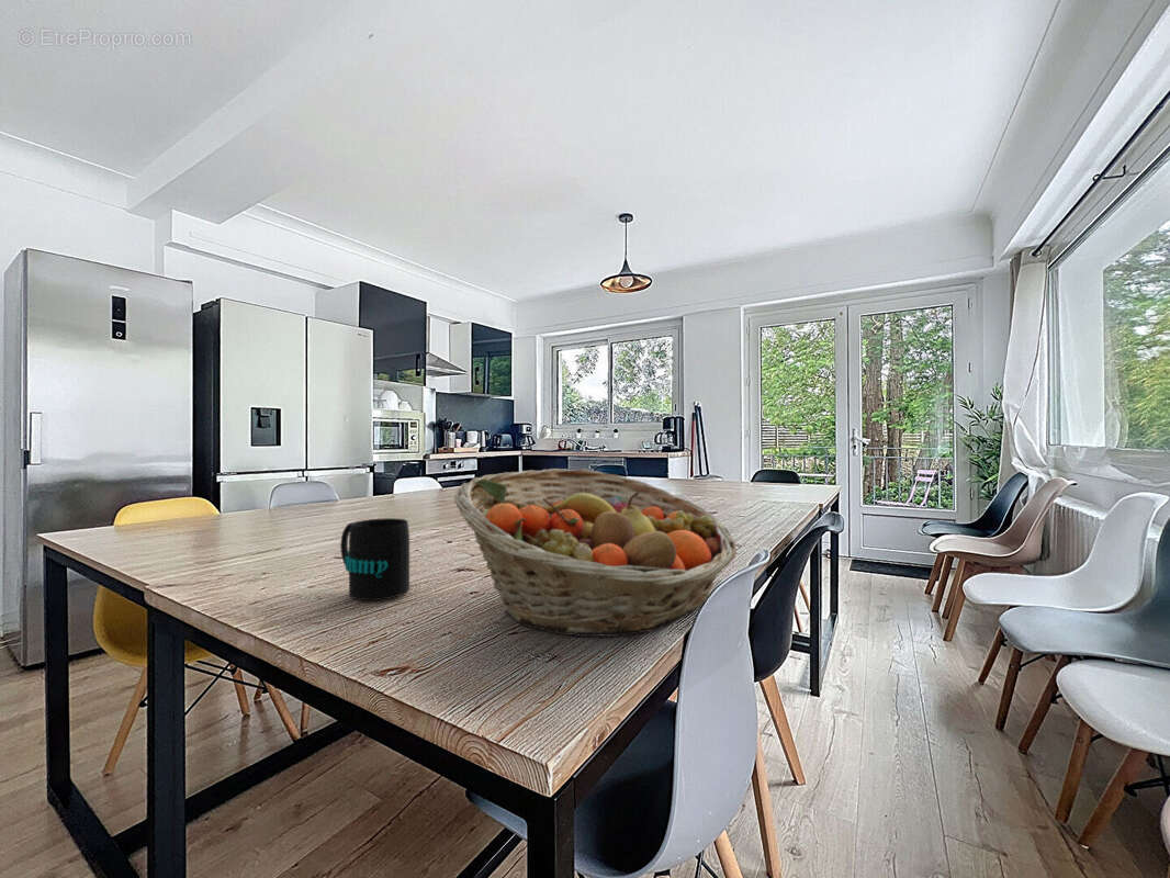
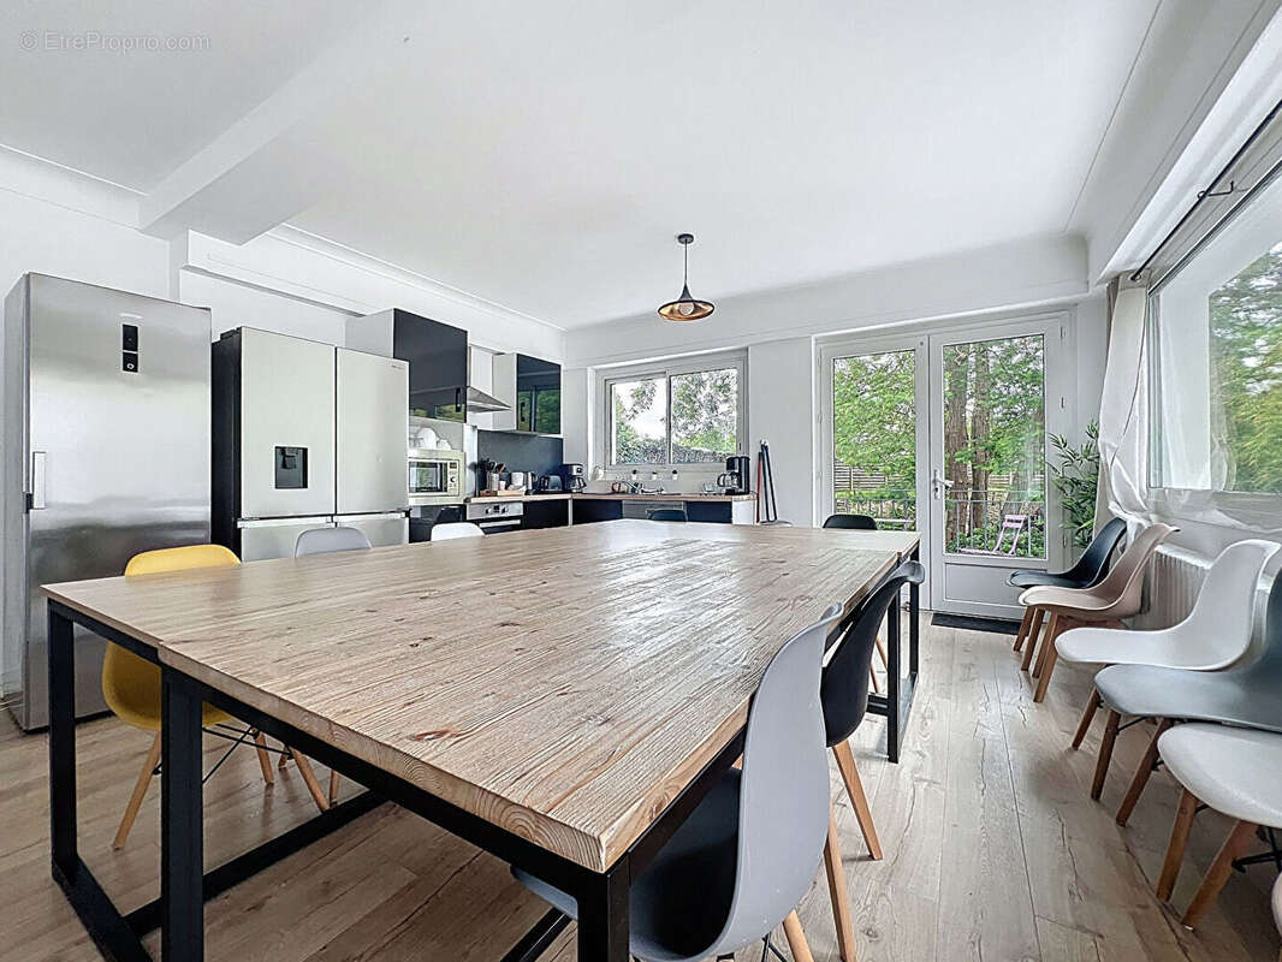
- fruit basket [453,468,738,638]
- mug [339,517,410,601]
